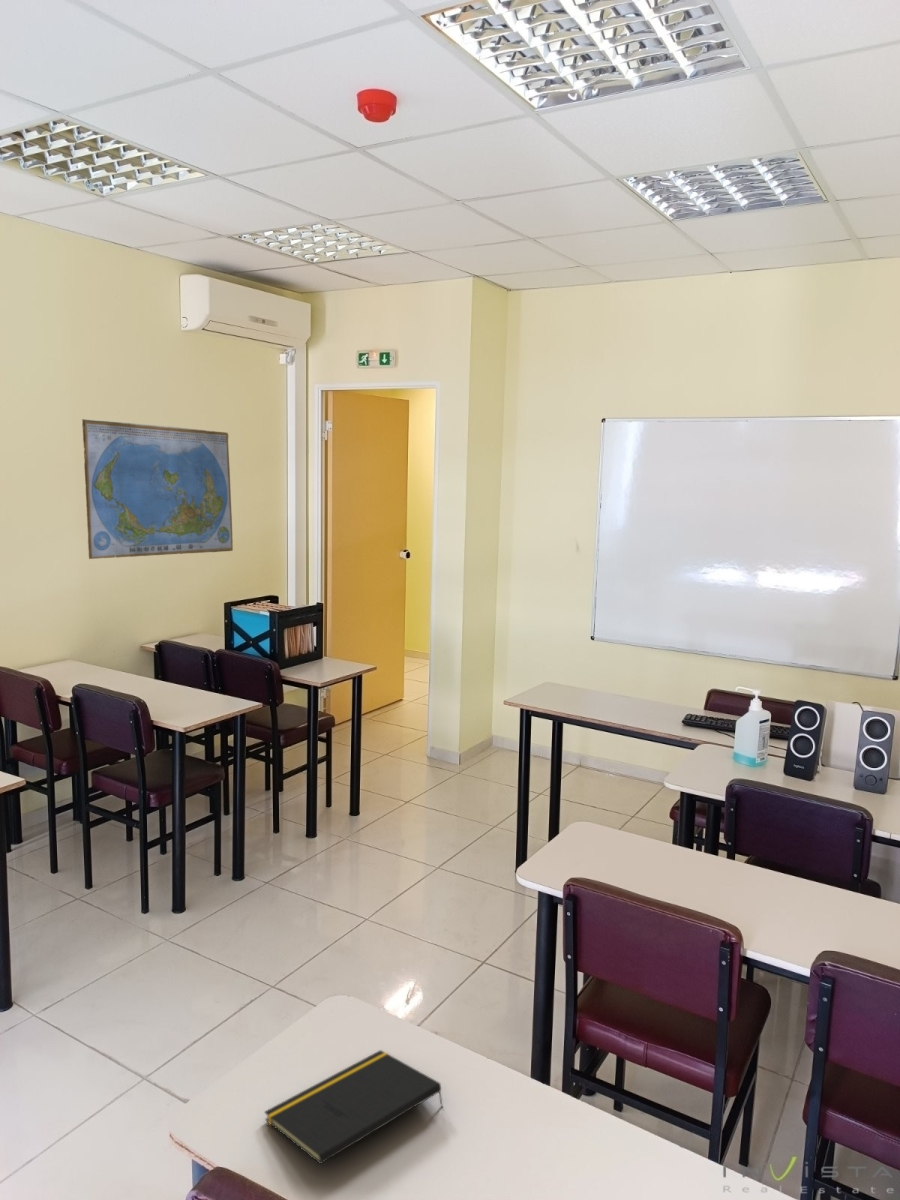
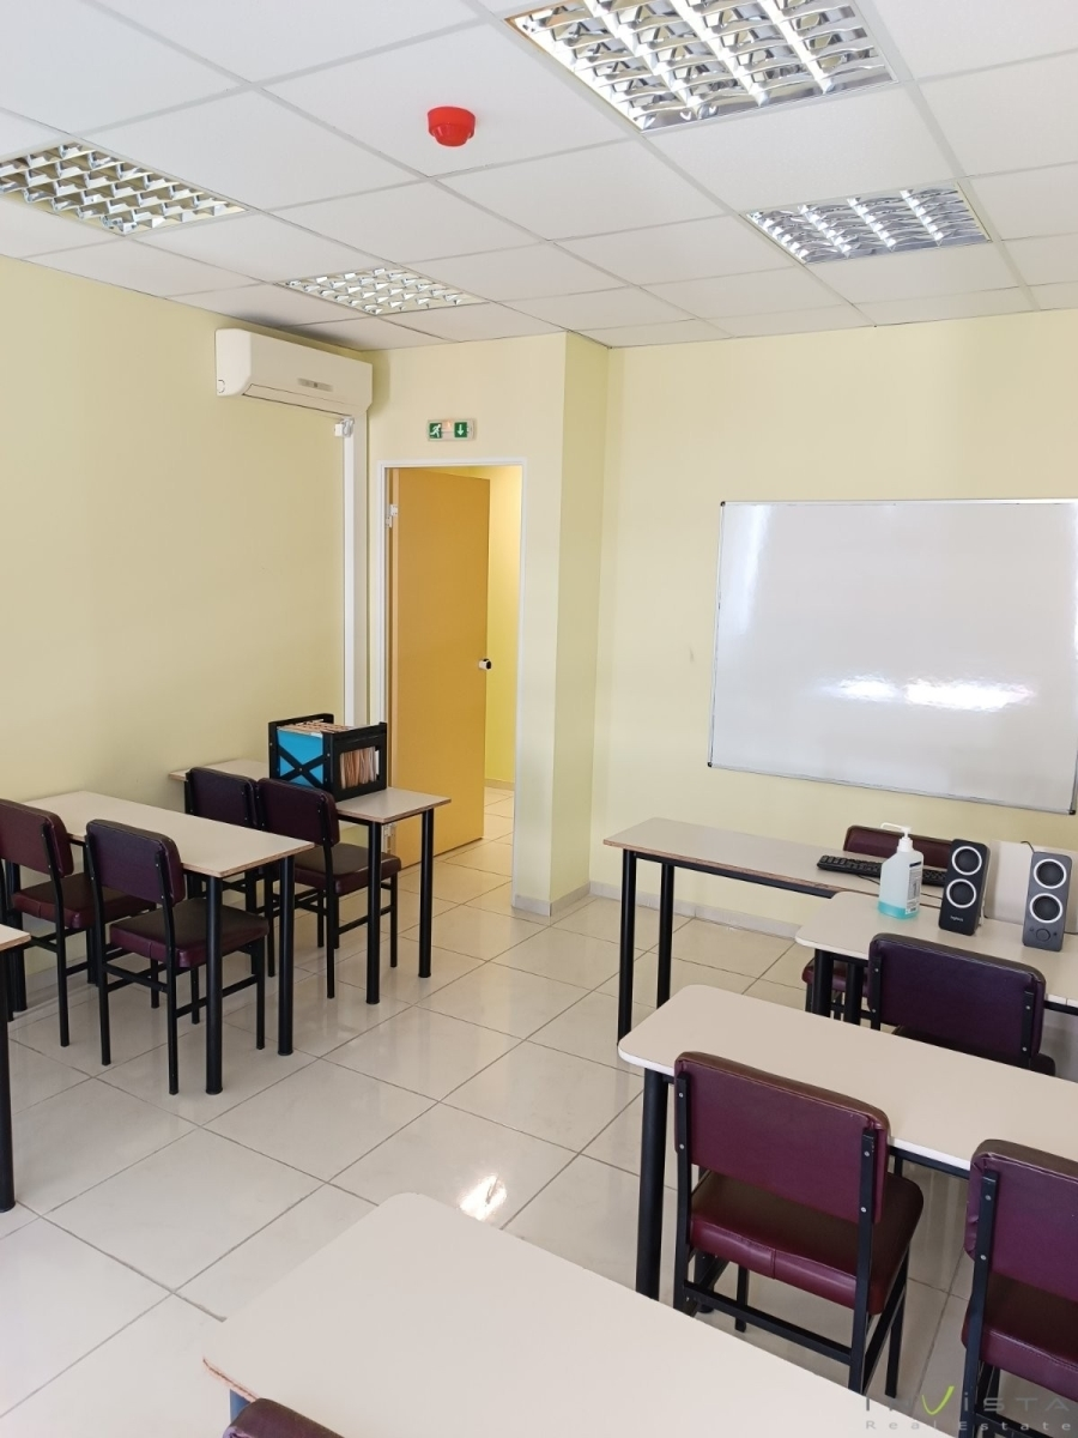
- world map [81,418,234,560]
- notepad [263,1049,444,1165]
